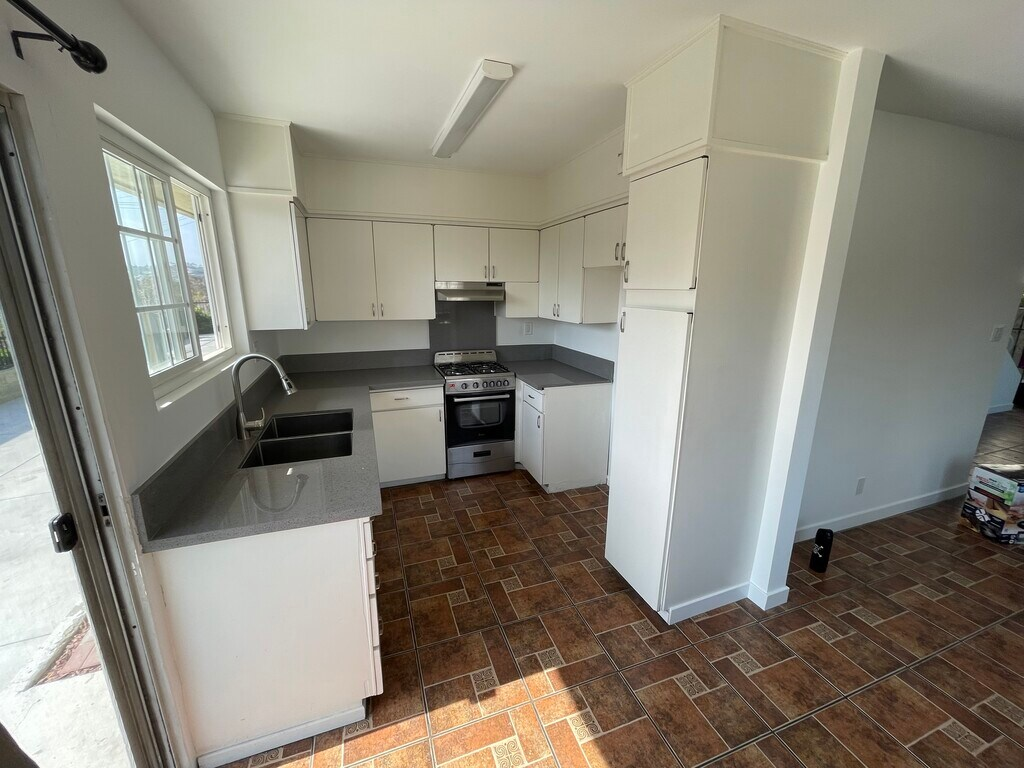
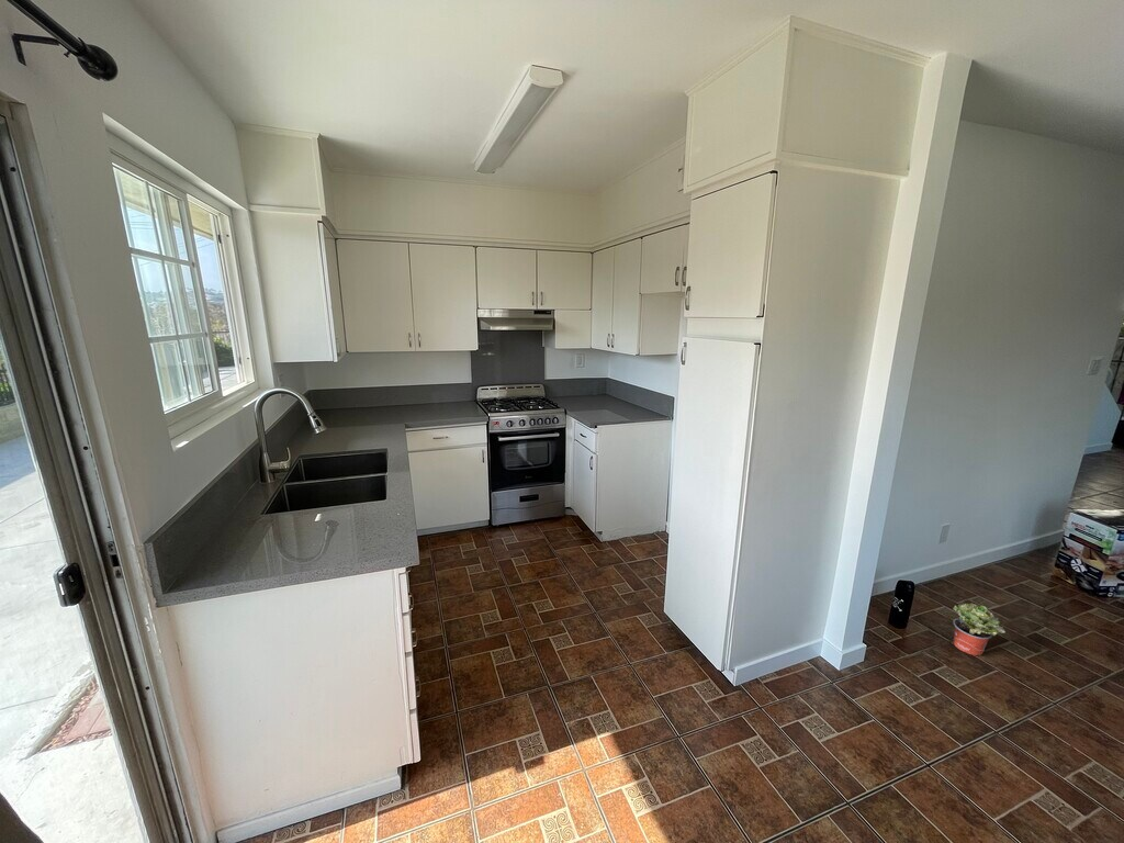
+ potted plant [952,603,1007,656]
